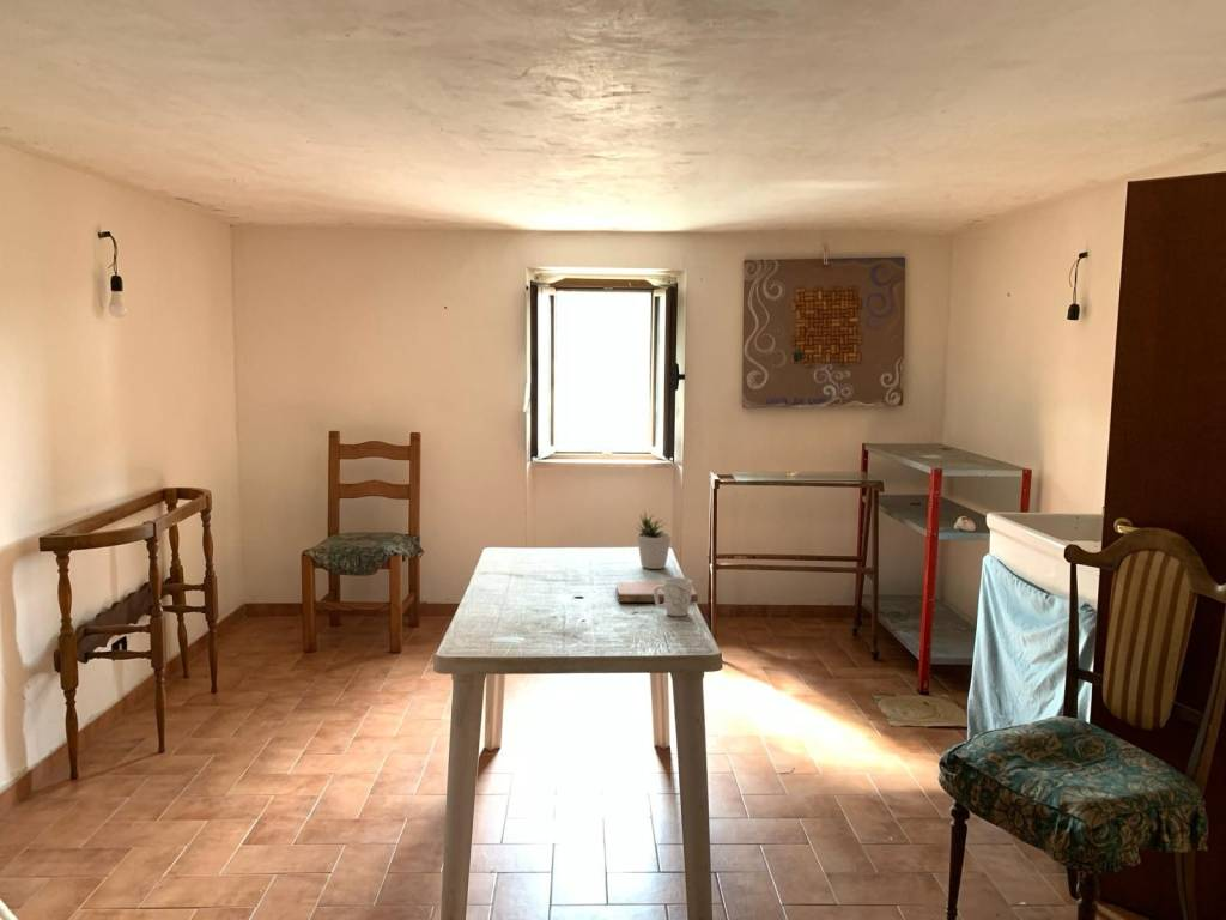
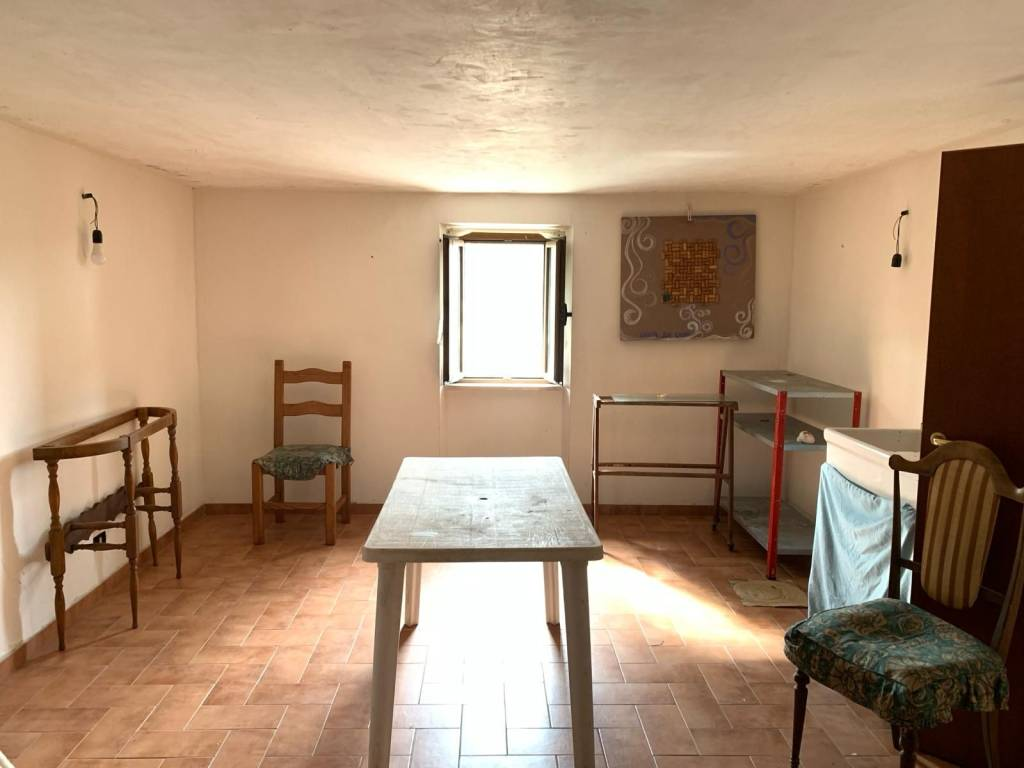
- notebook [614,581,699,604]
- potted plant [635,510,673,570]
- mug [654,576,693,617]
